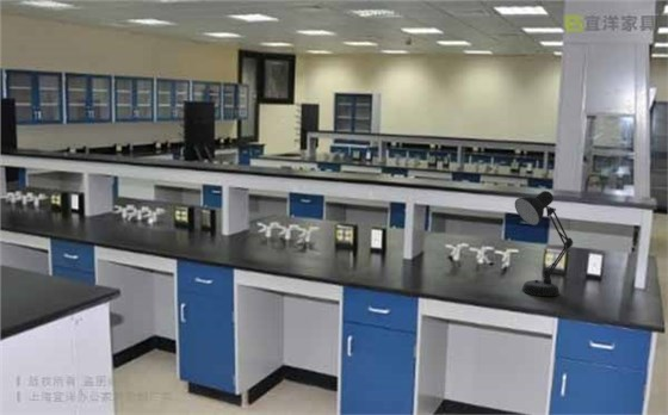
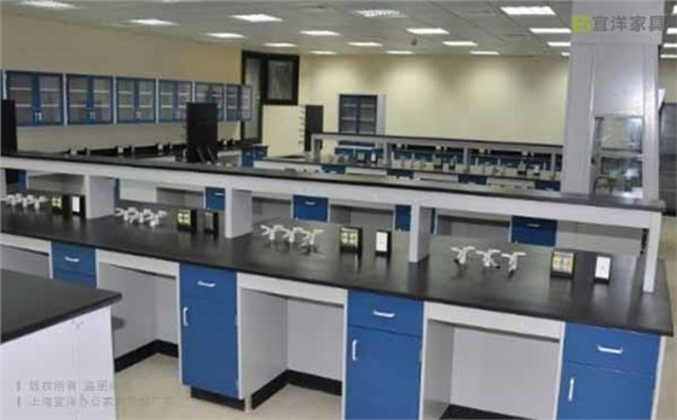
- desk lamp [514,190,574,297]
